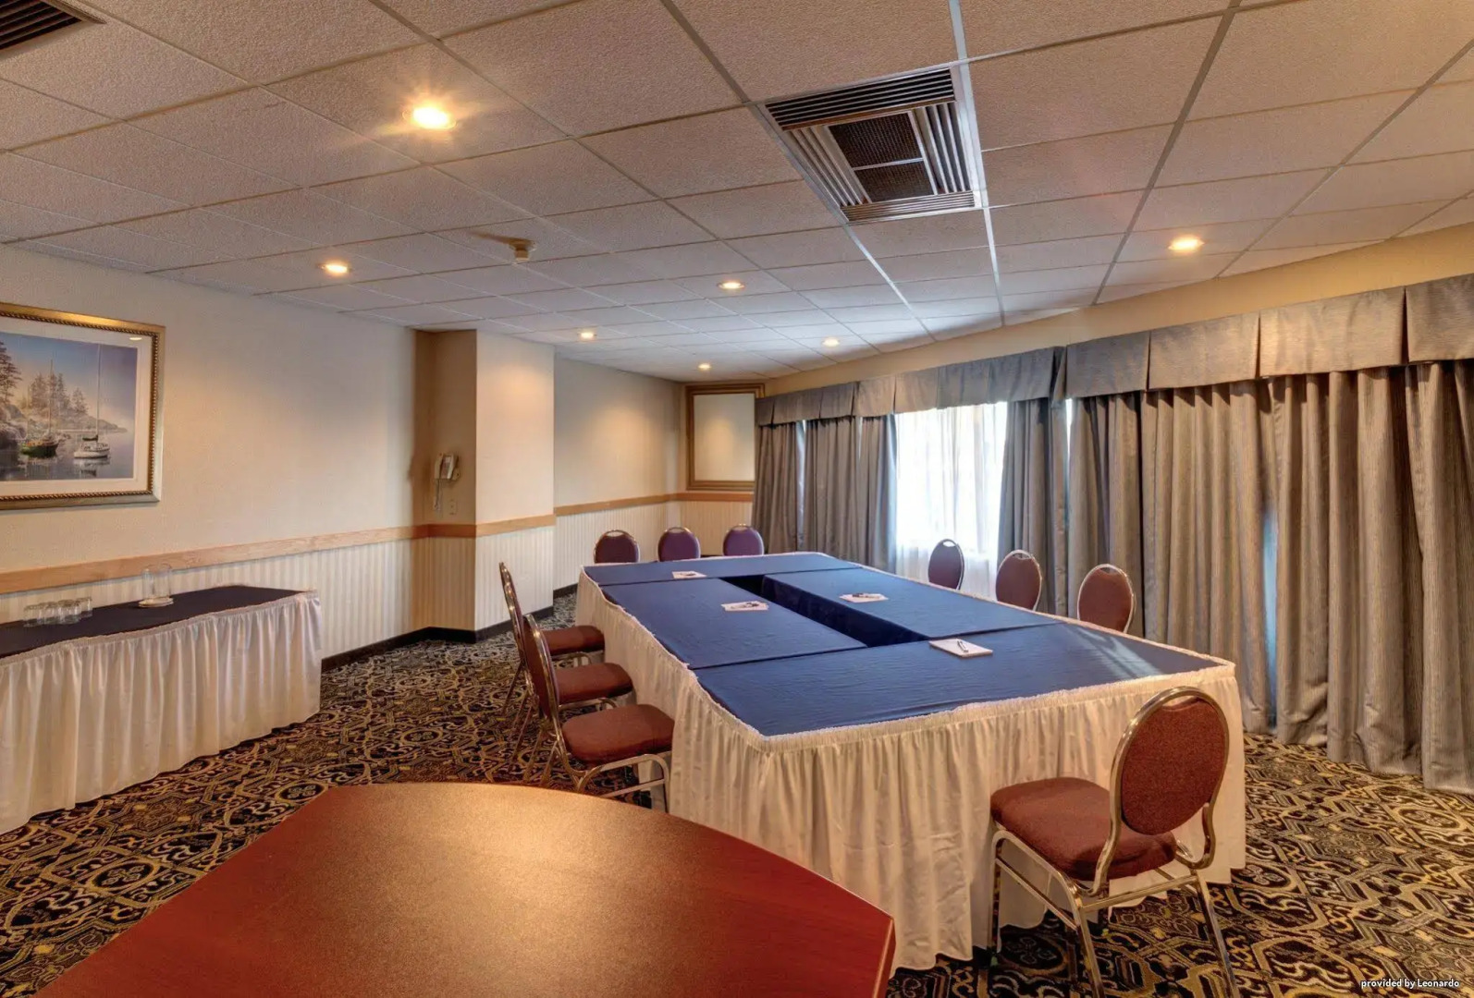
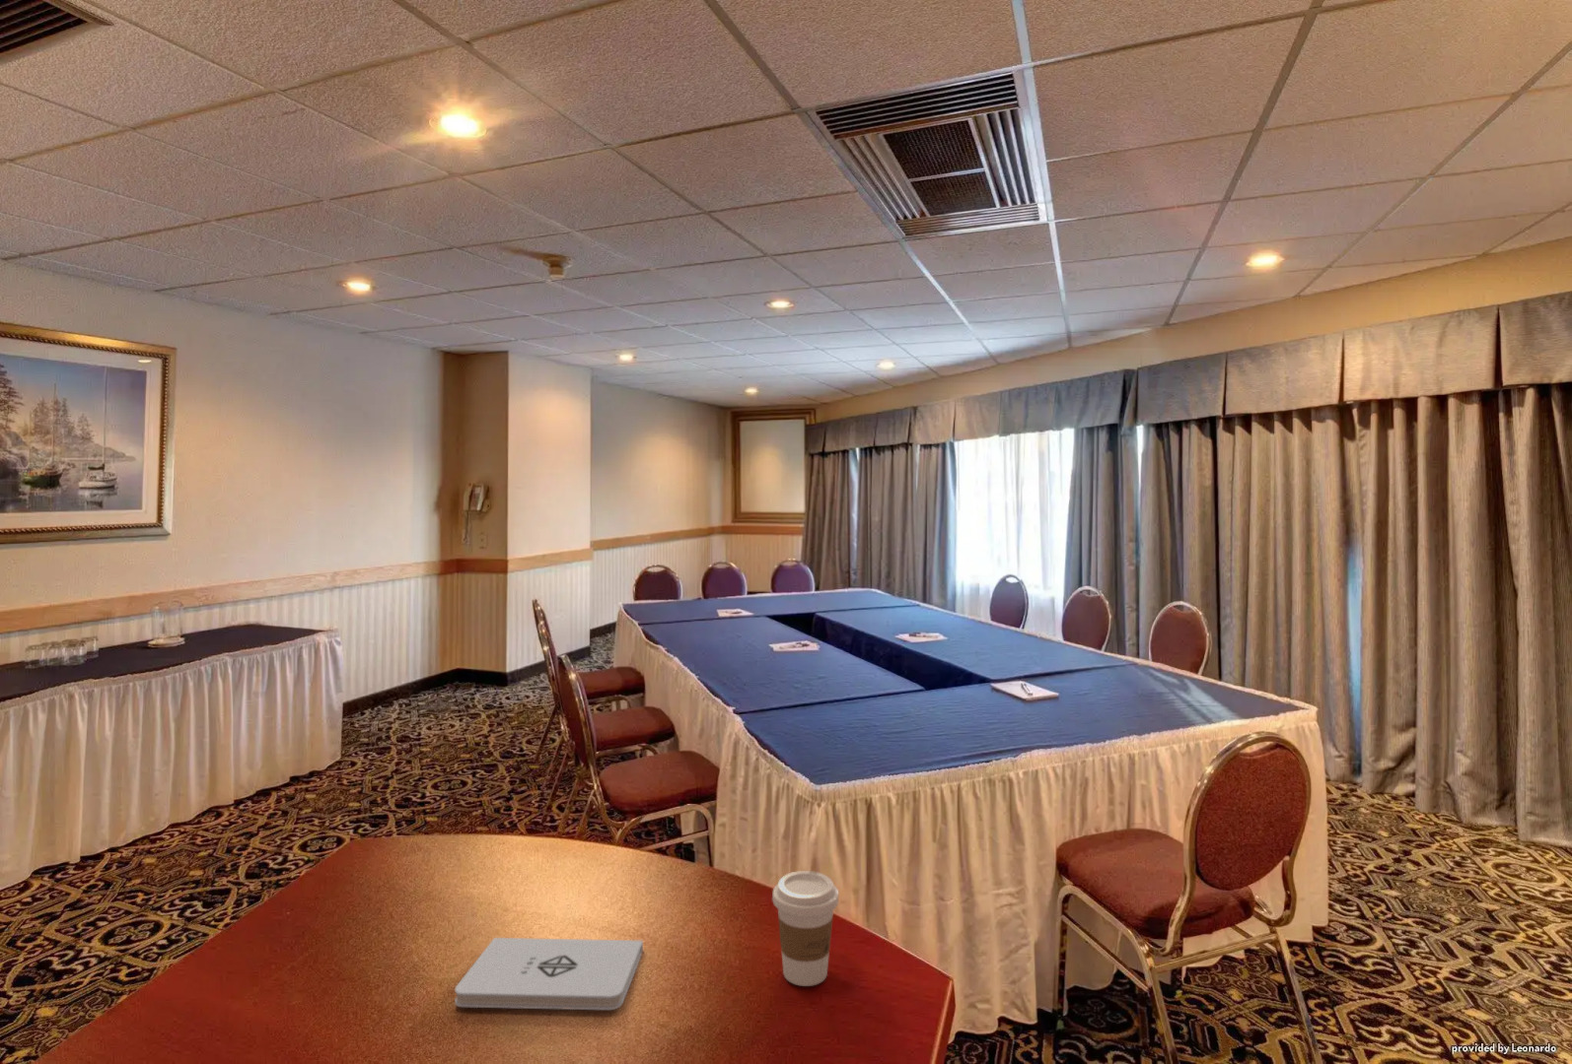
+ coffee cup [771,870,839,987]
+ notepad [454,937,644,1011]
